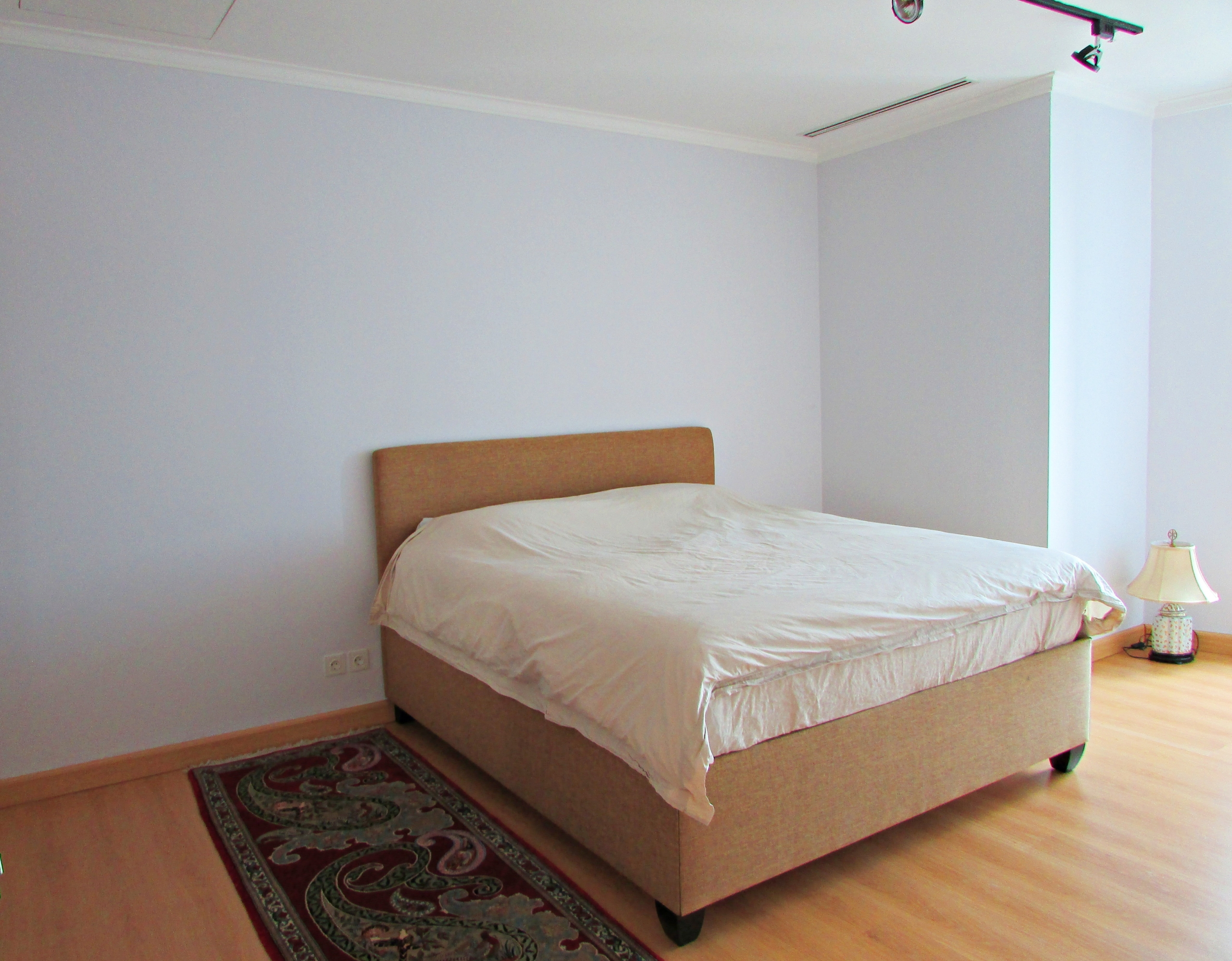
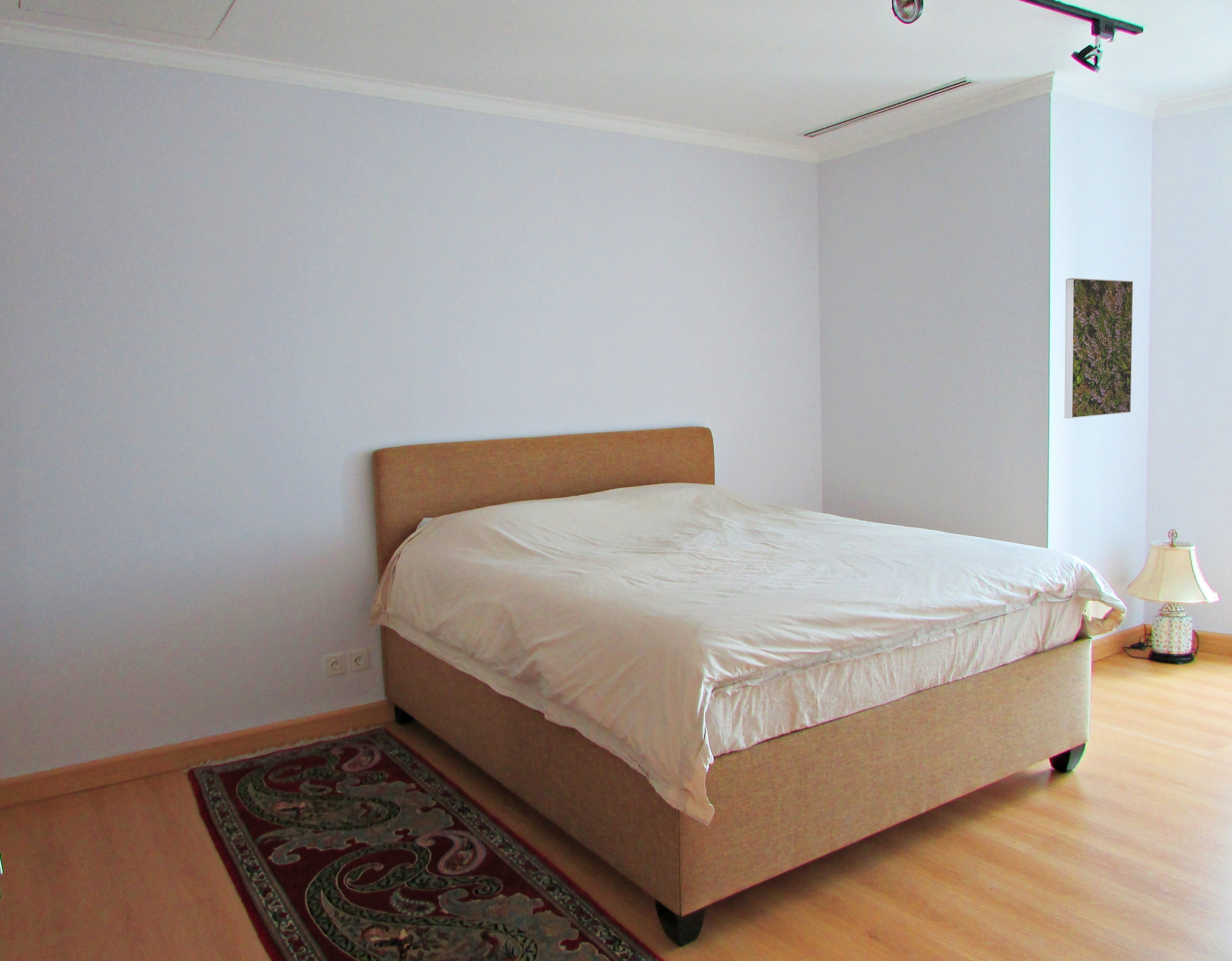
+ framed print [1064,278,1133,419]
